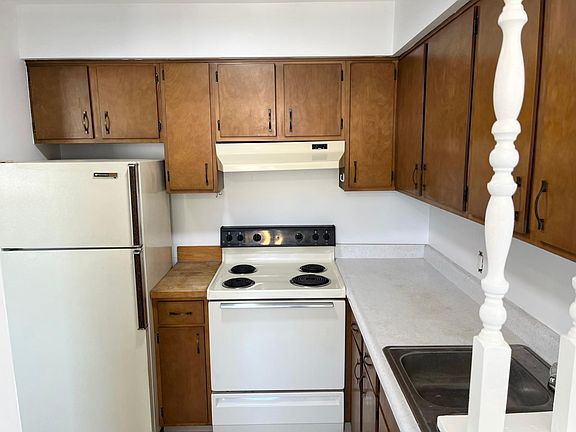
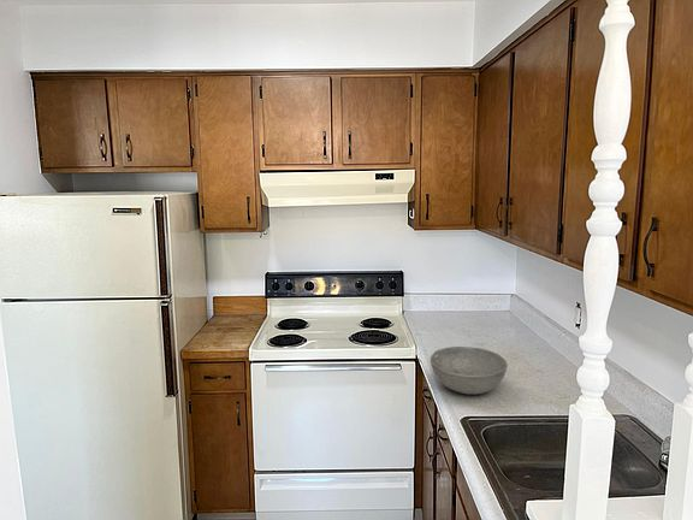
+ bowl [430,345,509,395]
